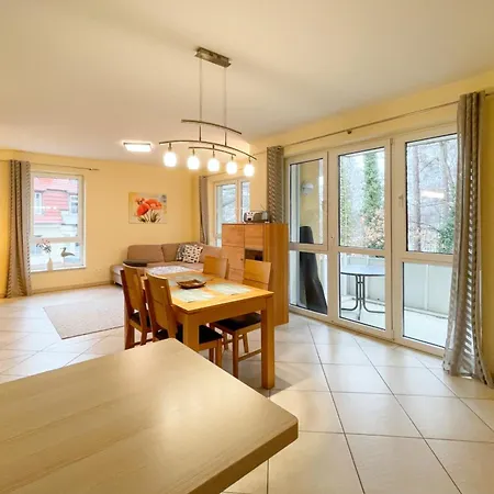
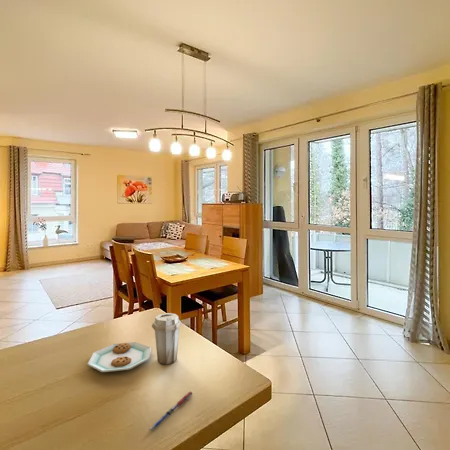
+ pen [147,391,193,433]
+ plate [86,312,183,373]
